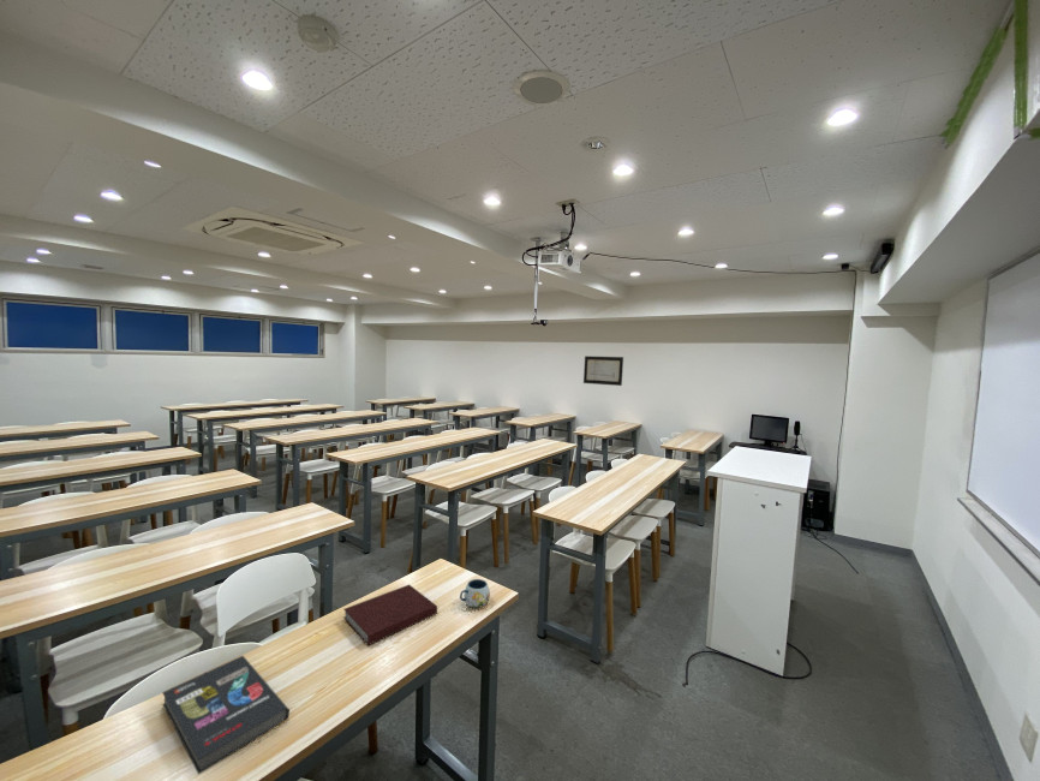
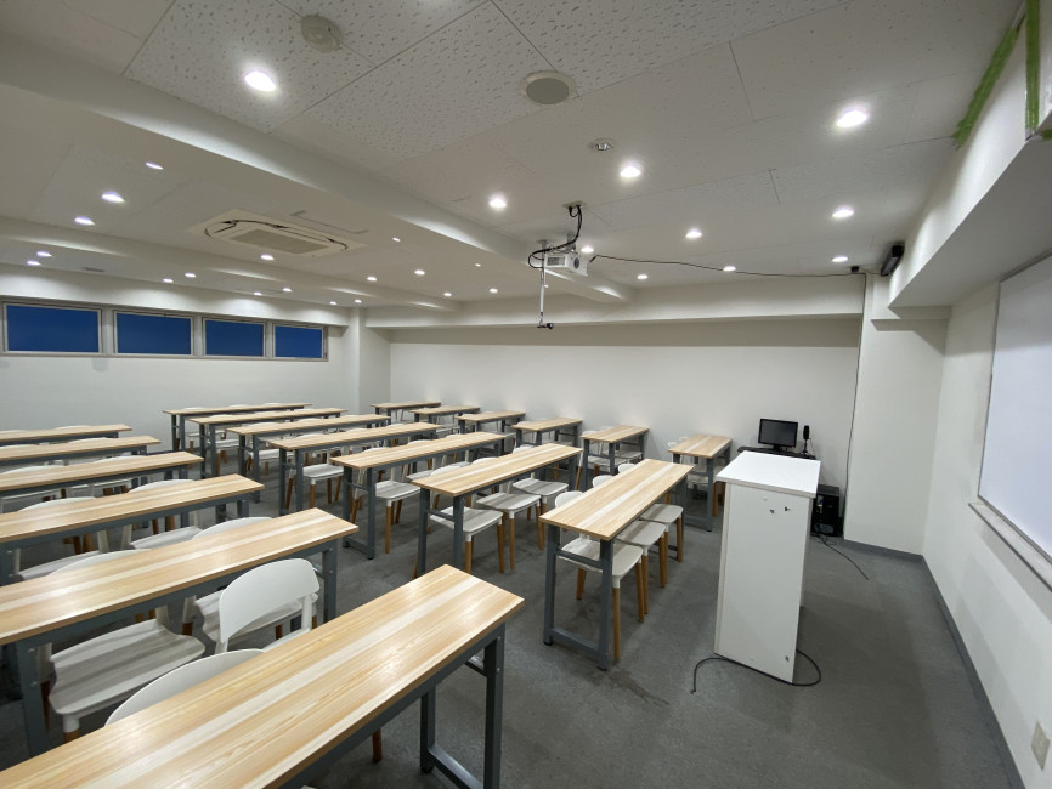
- book [161,655,291,776]
- wall art [582,354,624,387]
- mug [459,578,491,609]
- notebook [342,583,438,646]
